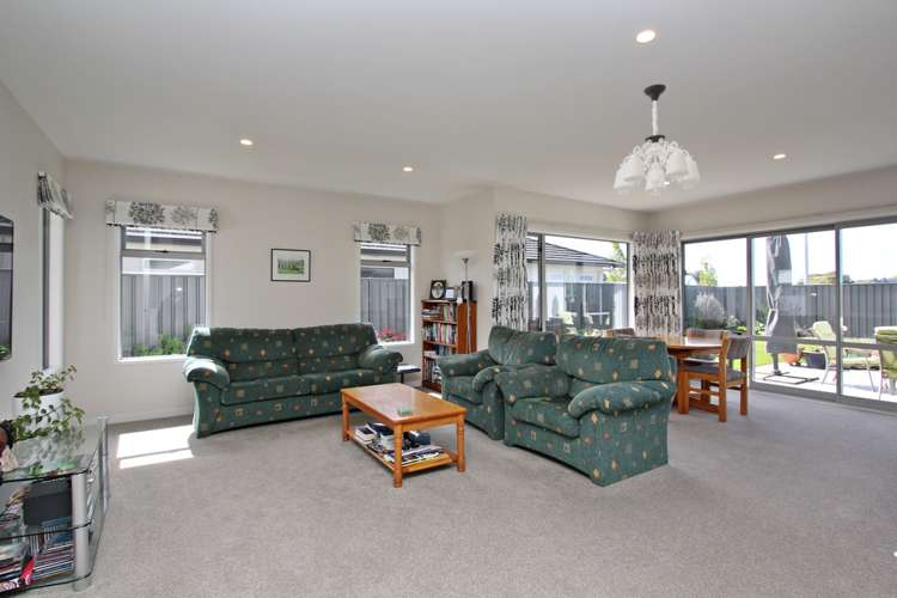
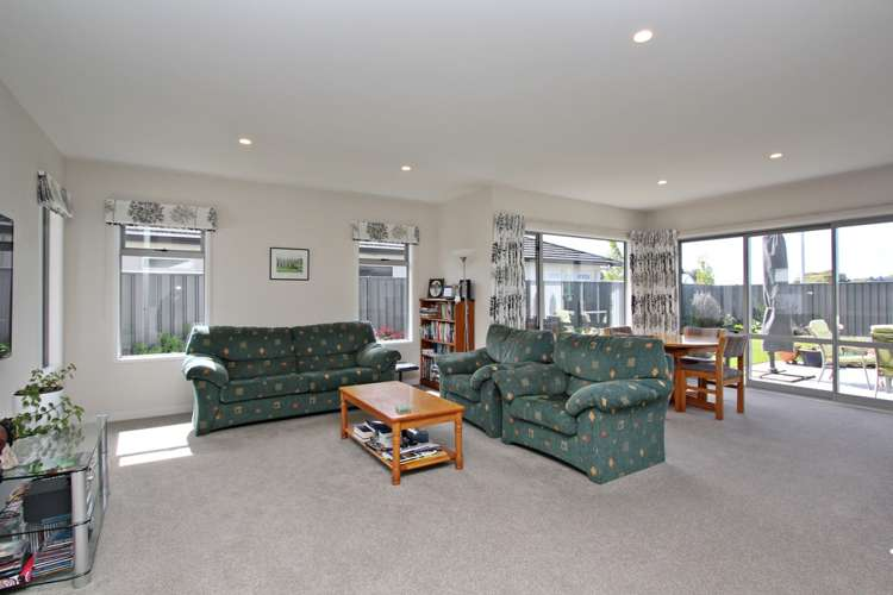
- chandelier [612,83,701,197]
